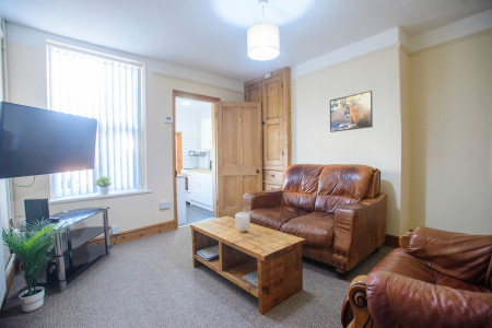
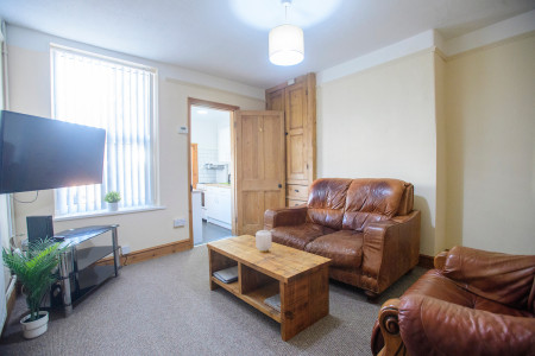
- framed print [329,90,374,133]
